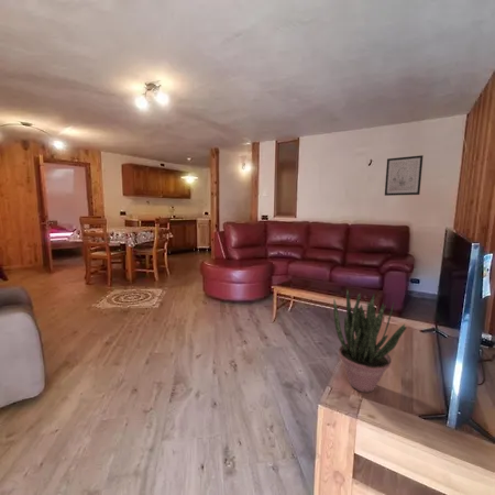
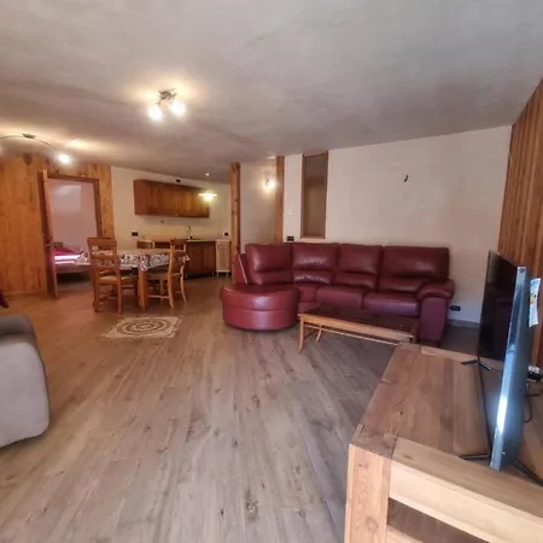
- wall art [384,154,425,197]
- potted plant [332,289,407,394]
